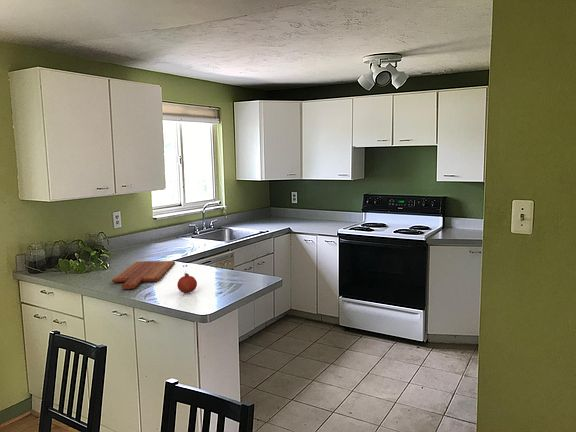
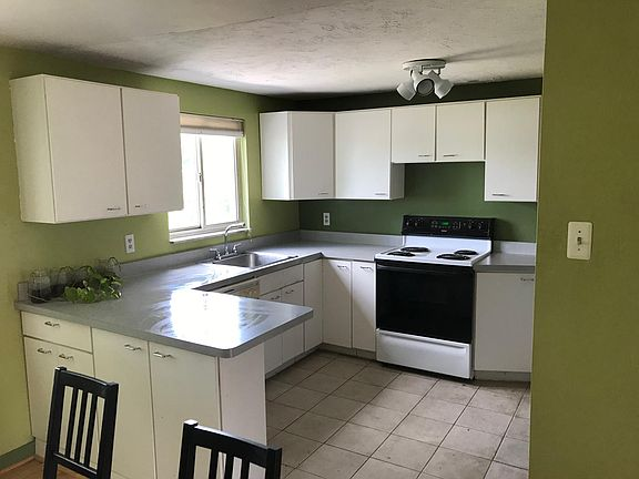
- fruit [176,272,198,294]
- cutting board [111,260,176,290]
